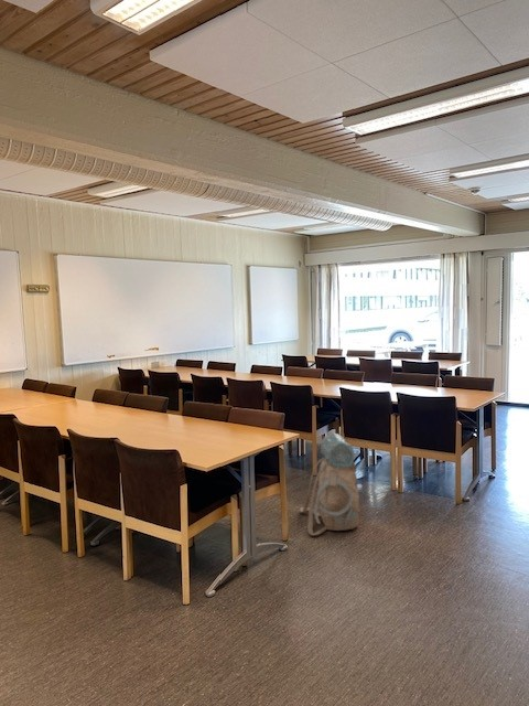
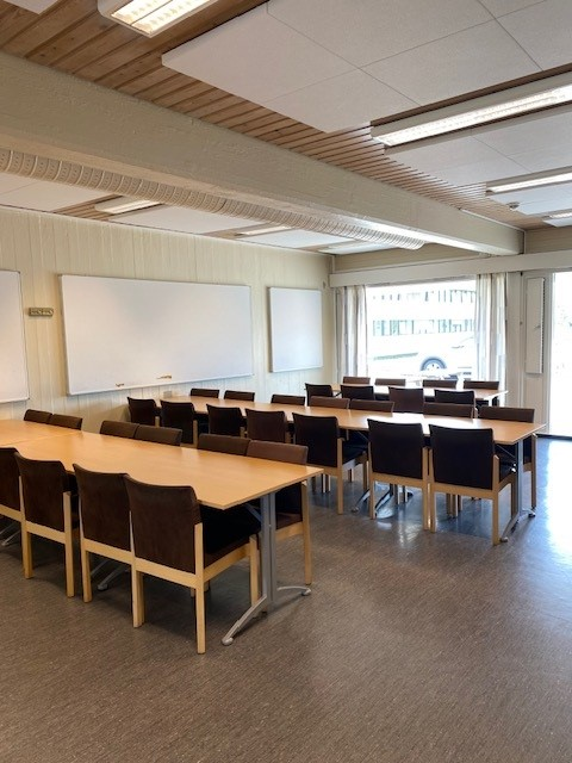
- backpack [299,431,360,536]
